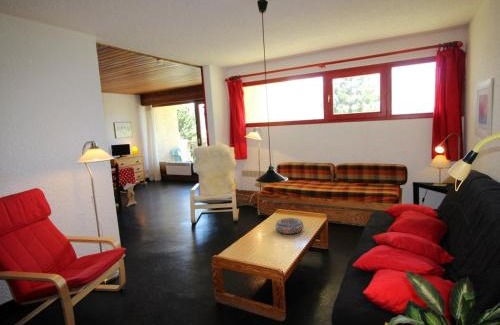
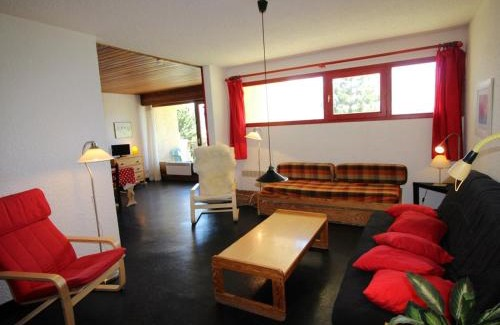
- bowl [274,217,305,235]
